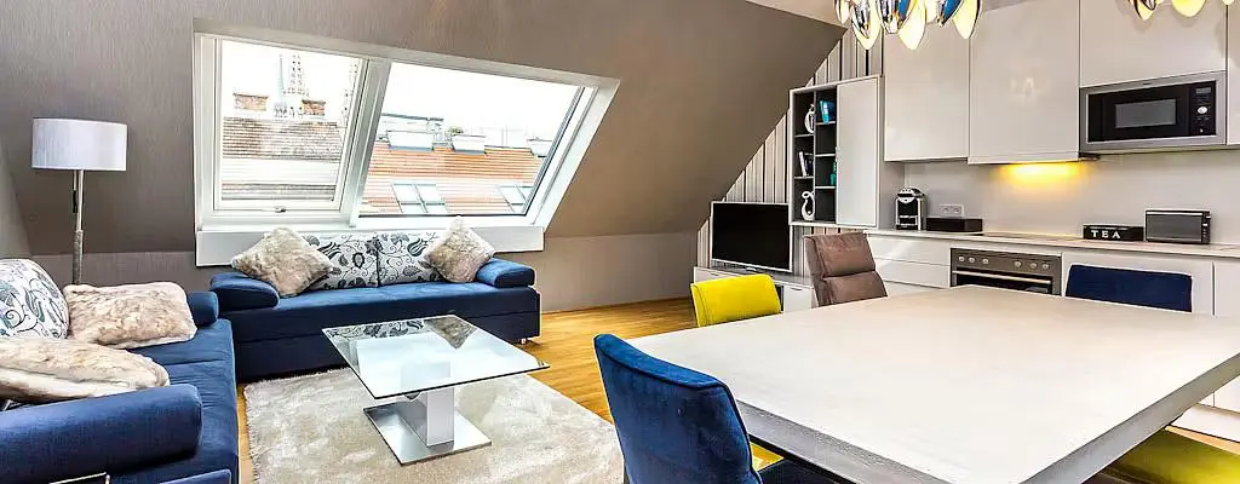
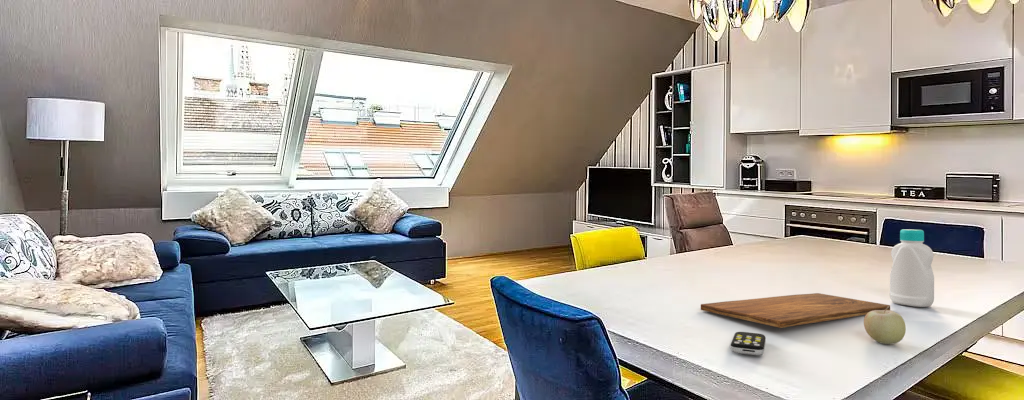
+ bottle [889,228,935,308]
+ remote control [730,331,767,356]
+ fruit [863,306,907,345]
+ cutting board [700,292,891,329]
